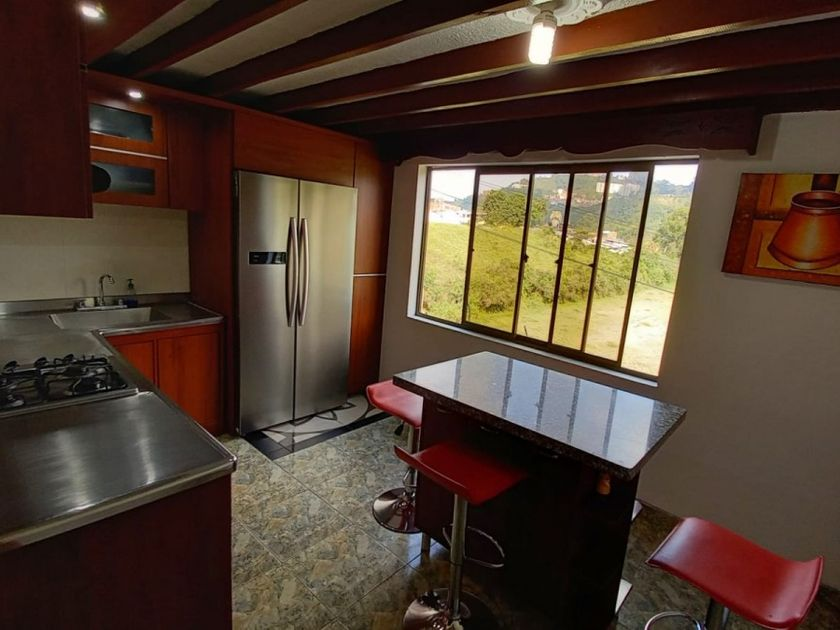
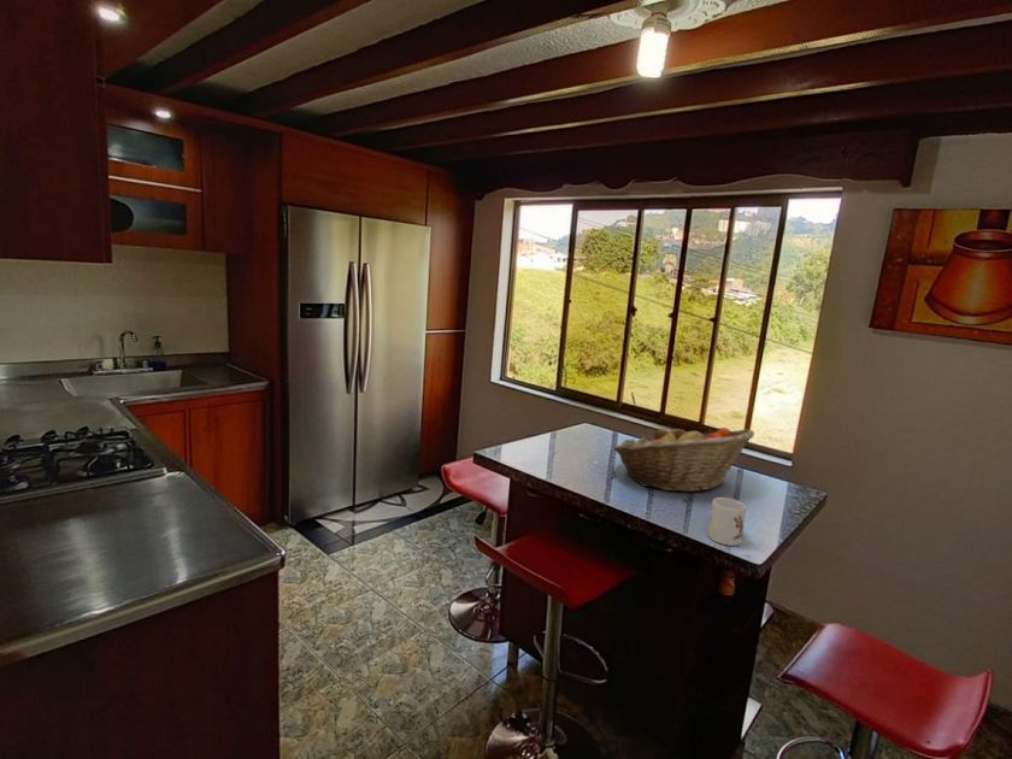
+ fruit basket [612,424,755,493]
+ mug [707,496,747,547]
